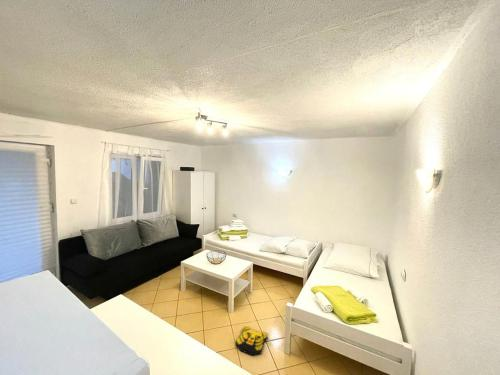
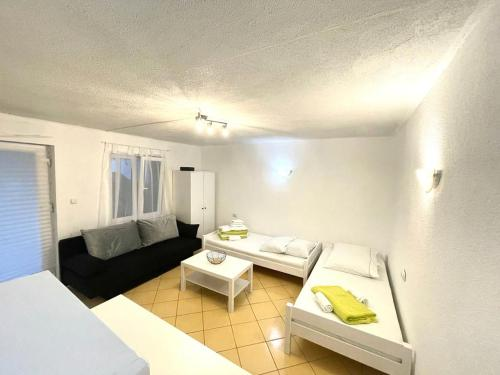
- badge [235,325,269,356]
